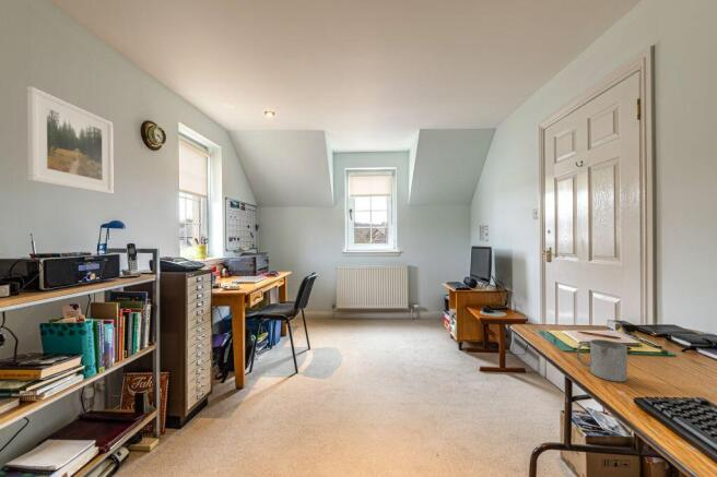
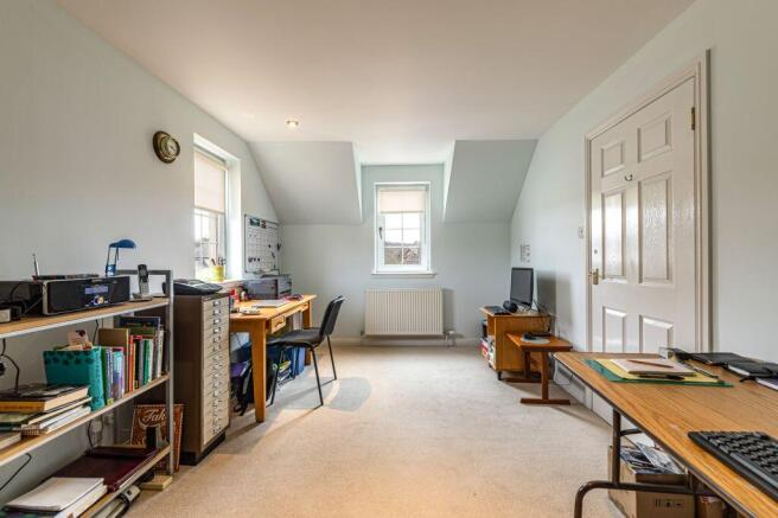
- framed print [26,85,115,195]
- mug [575,338,628,382]
